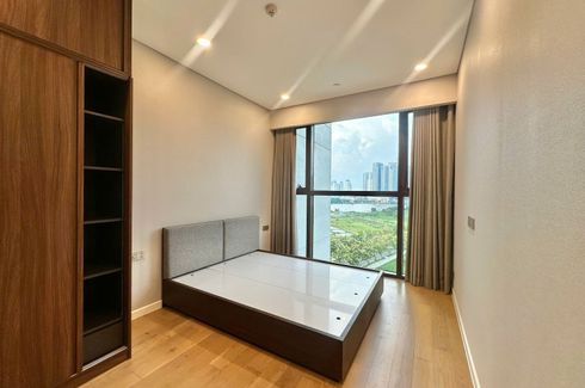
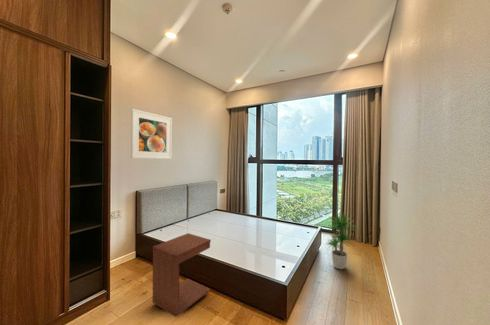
+ potted plant [323,210,359,270]
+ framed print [130,108,173,160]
+ side table [151,232,212,318]
